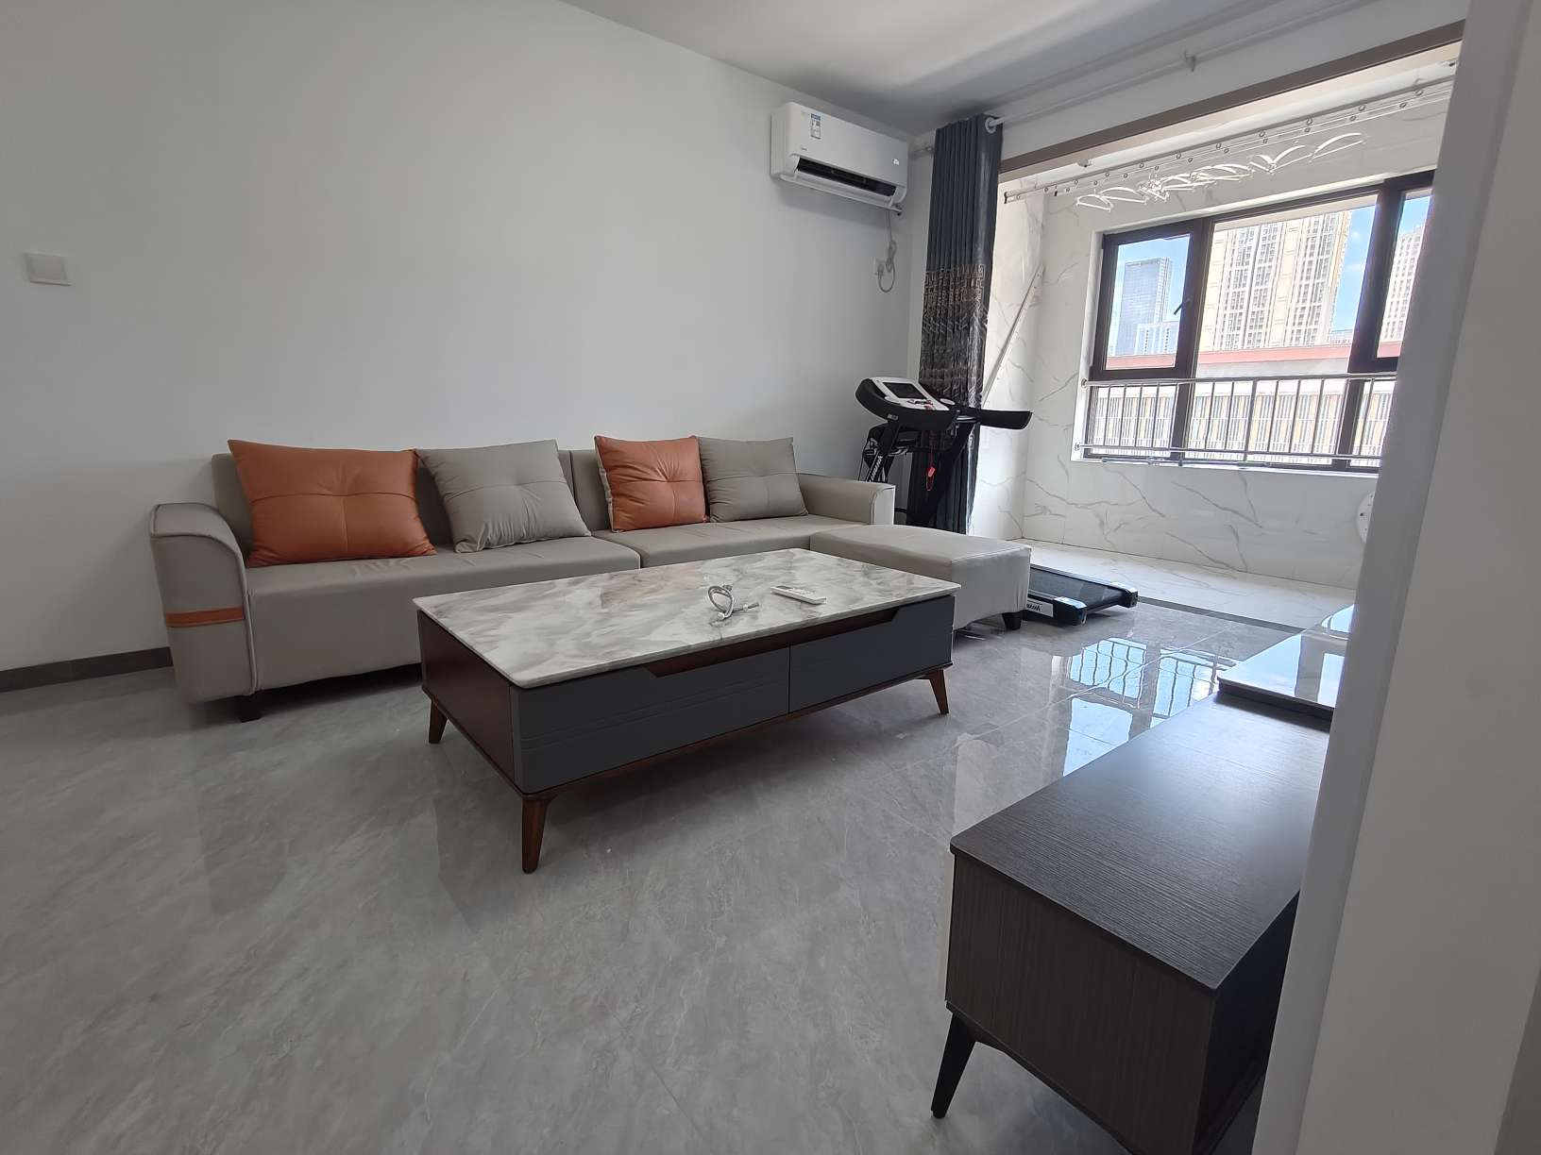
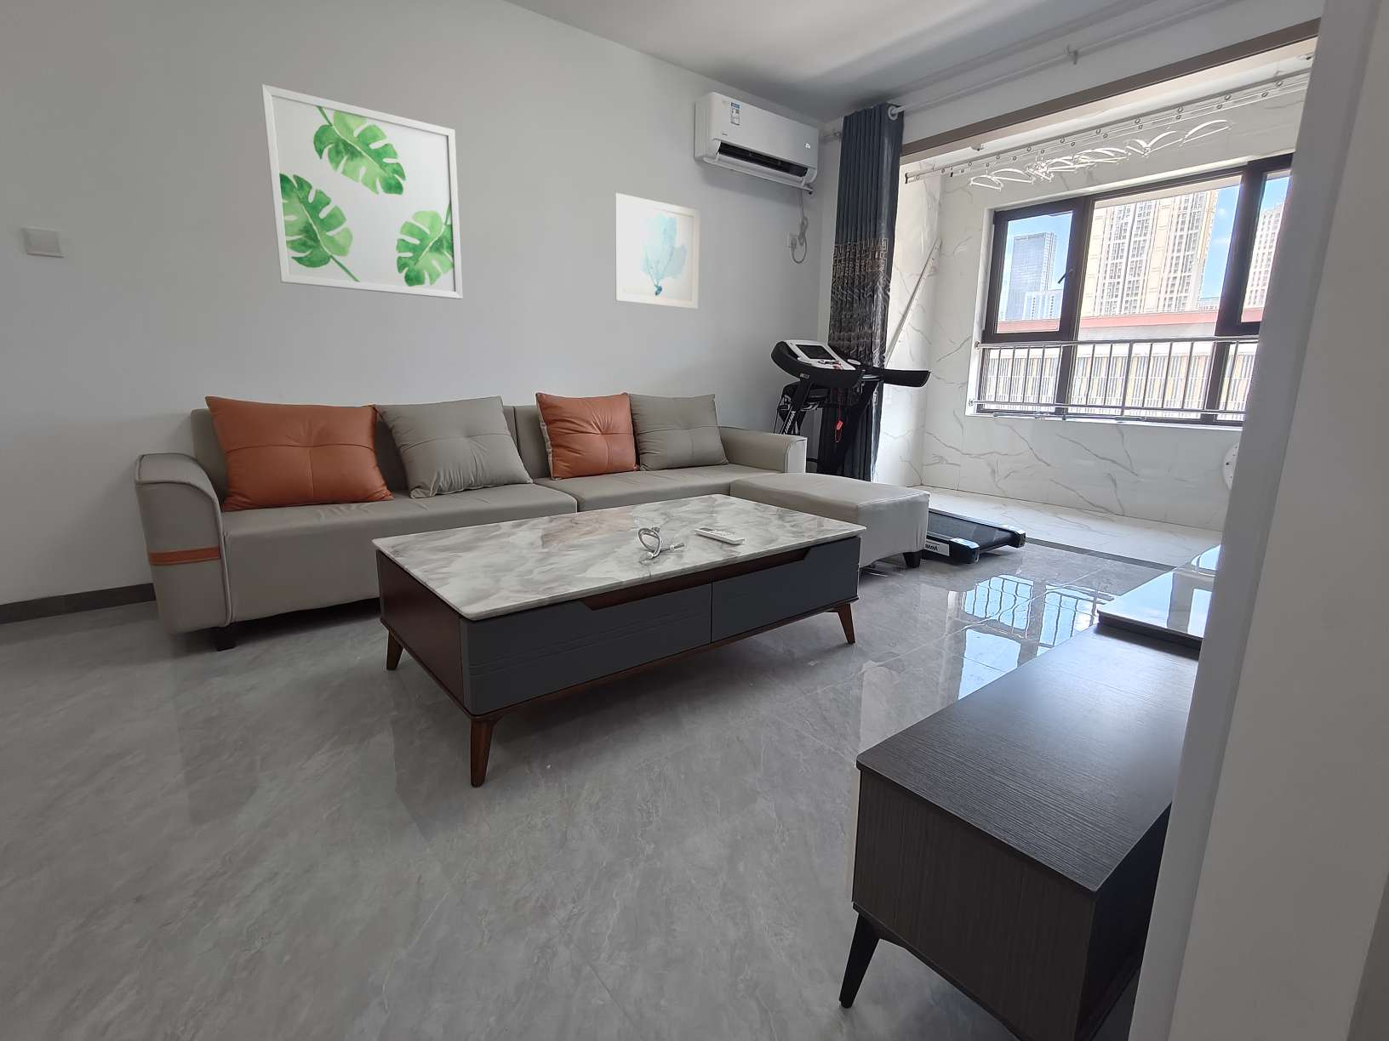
+ wall art [260,83,463,301]
+ wall art [615,192,700,309]
